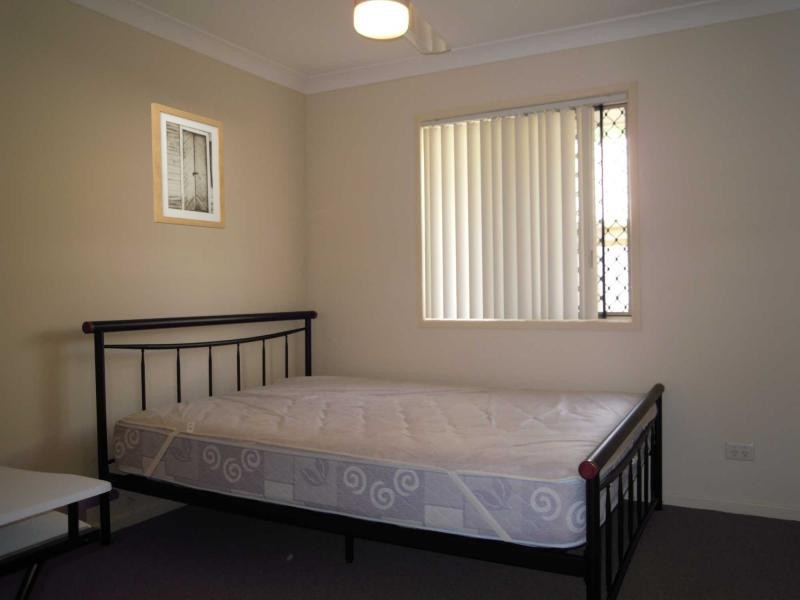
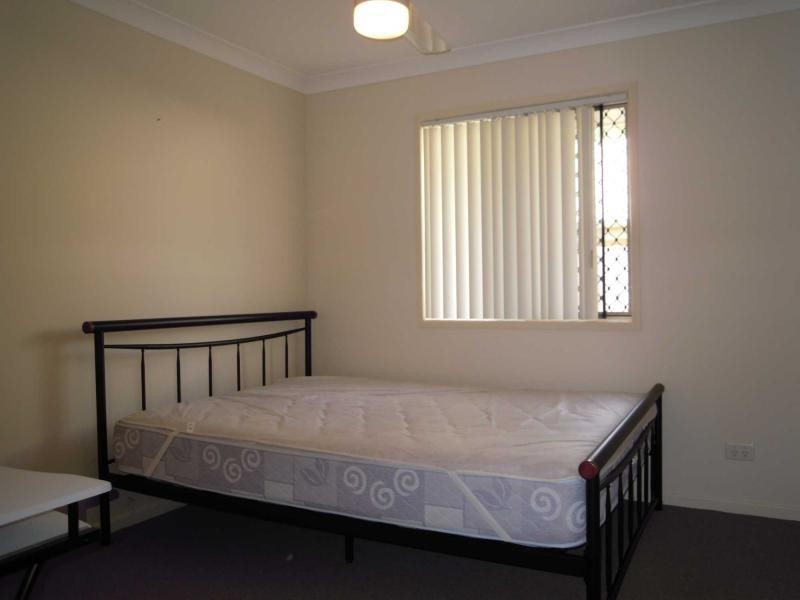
- wall art [150,102,226,230]
